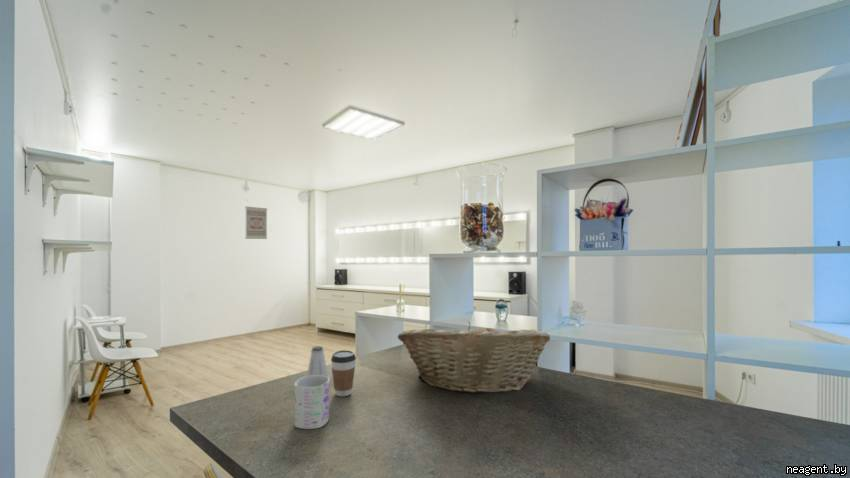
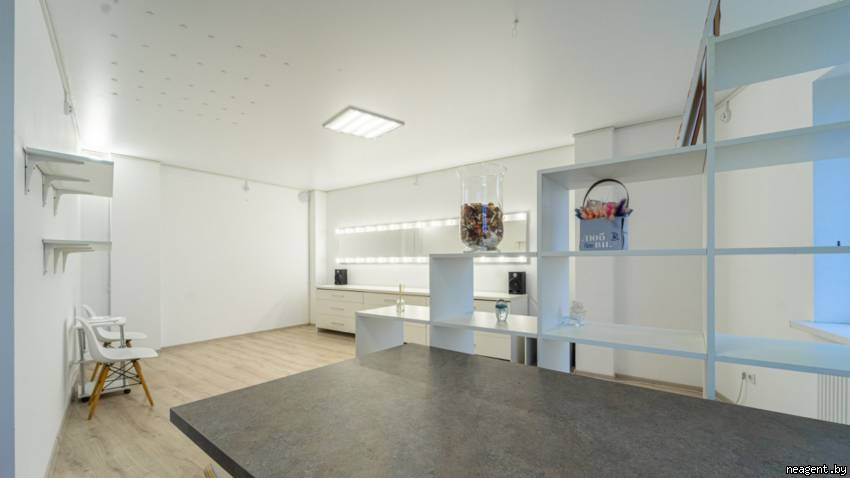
- wall art [244,206,268,240]
- mug [293,375,331,430]
- saltshaker [306,345,330,377]
- coffee cup [330,349,357,398]
- fruit basket [397,321,551,394]
